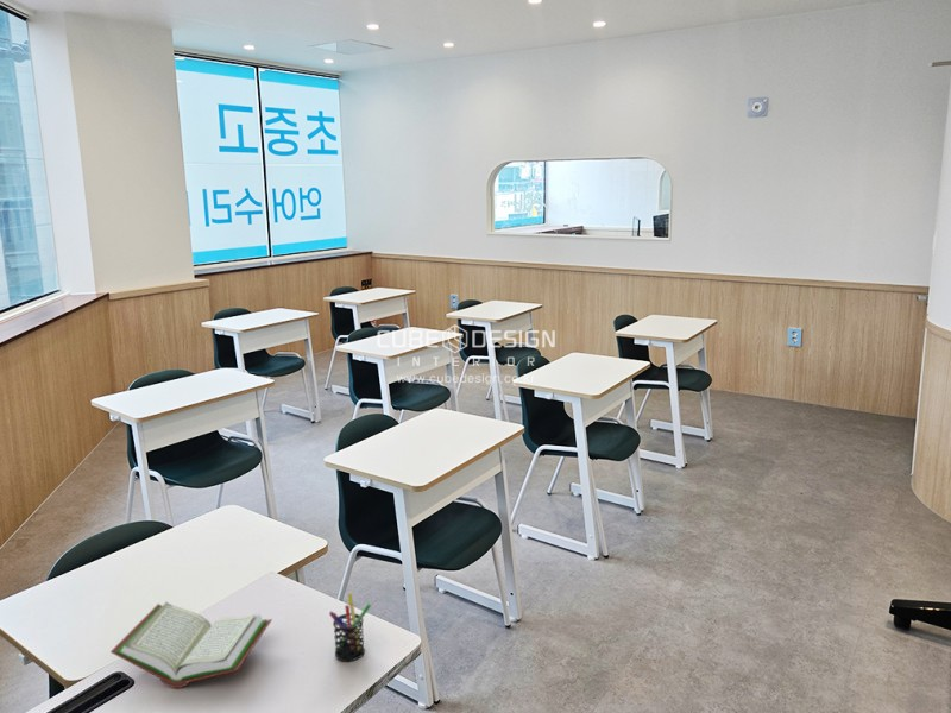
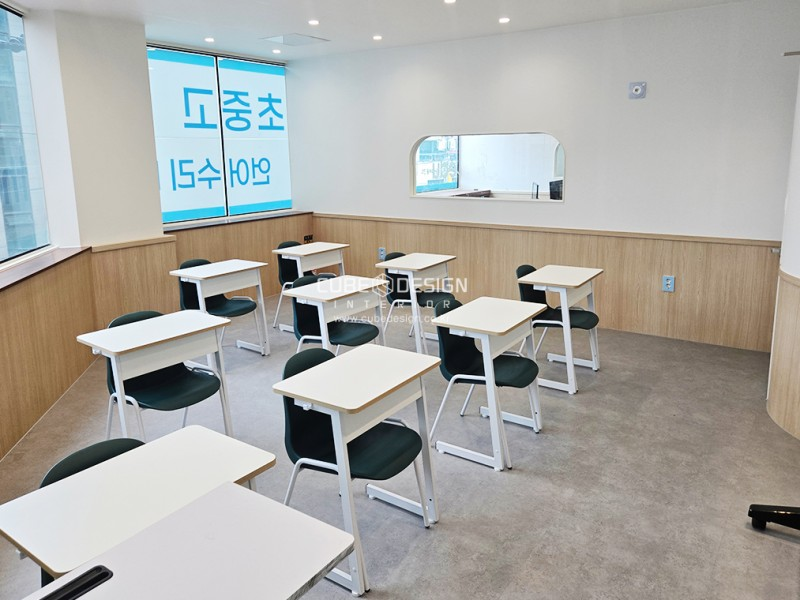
- pen holder [328,592,372,663]
- book [109,601,273,689]
